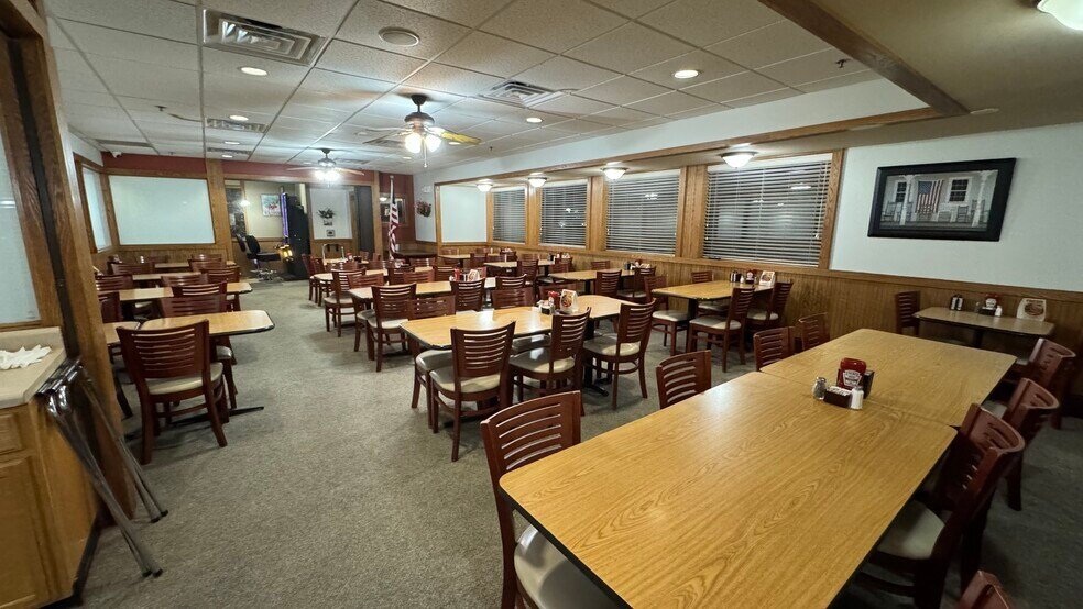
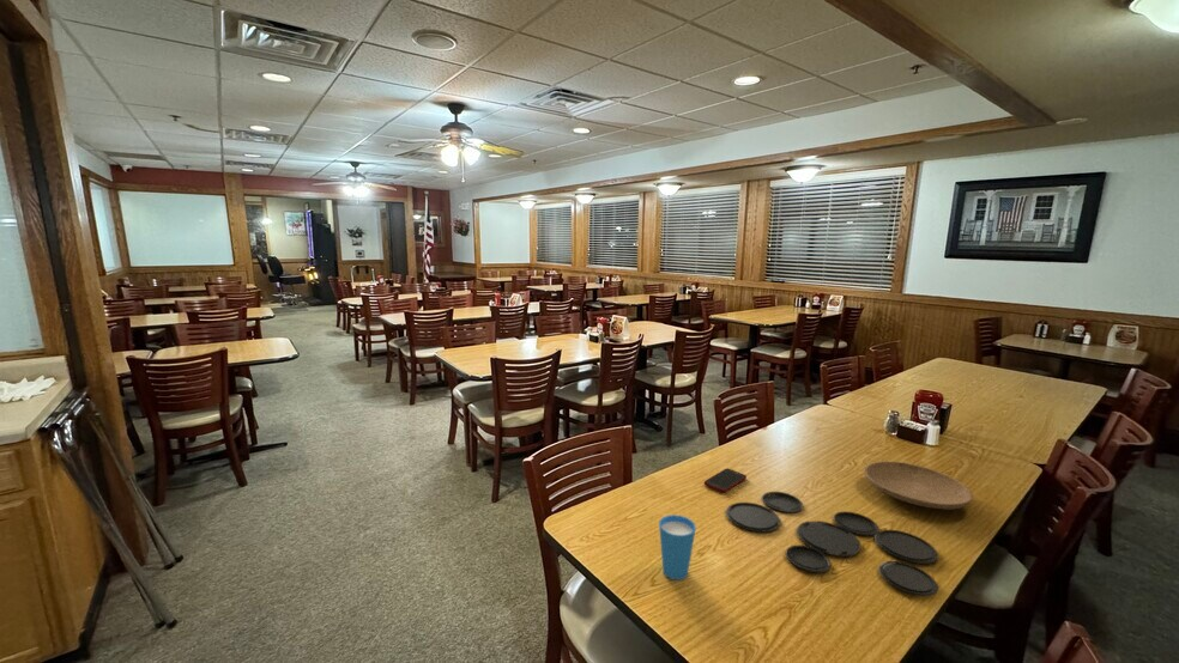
+ cup [658,513,697,580]
+ plate [863,461,974,511]
+ plate [725,491,939,597]
+ cell phone [703,467,748,493]
